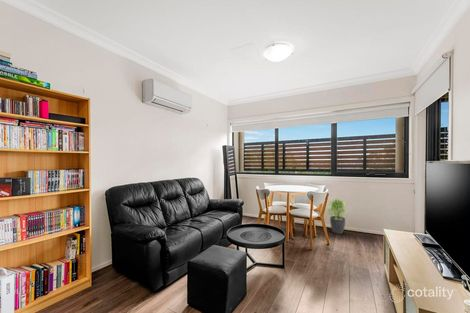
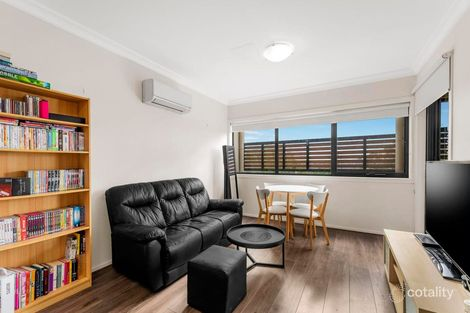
- potted plant [325,198,348,235]
